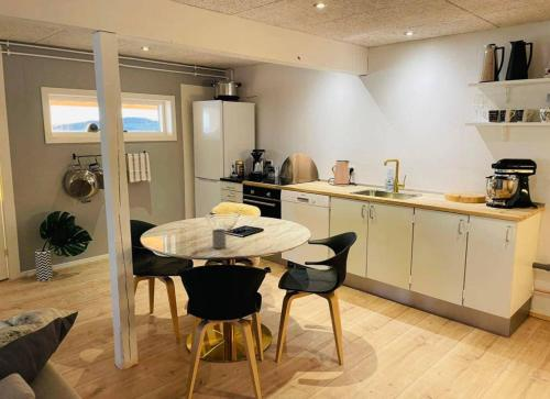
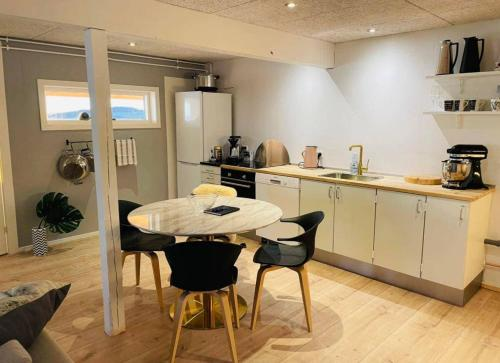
- mug [211,228,233,250]
